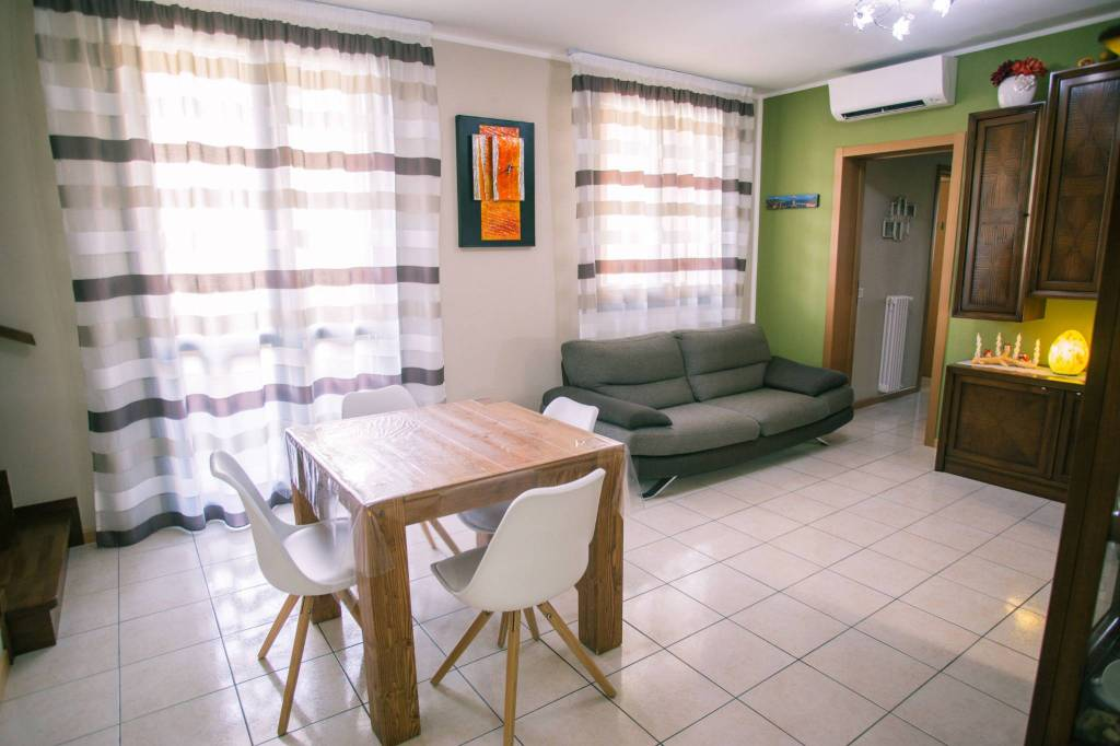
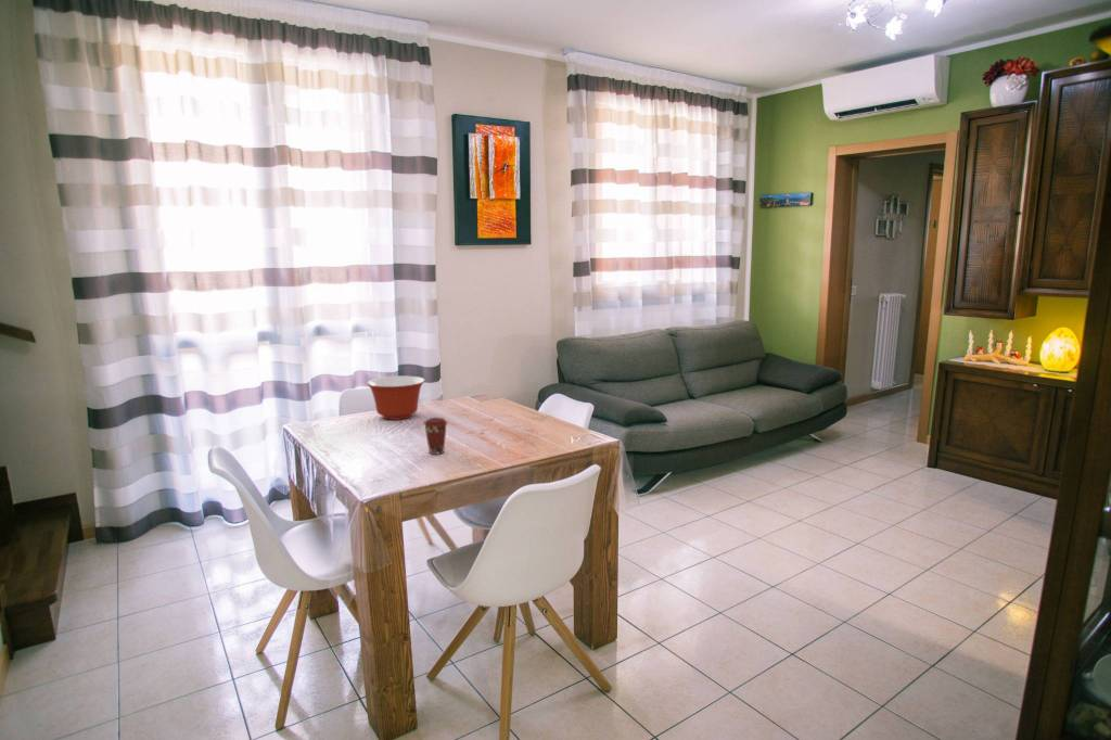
+ mixing bowl [366,375,426,421]
+ coffee cup [423,417,448,456]
